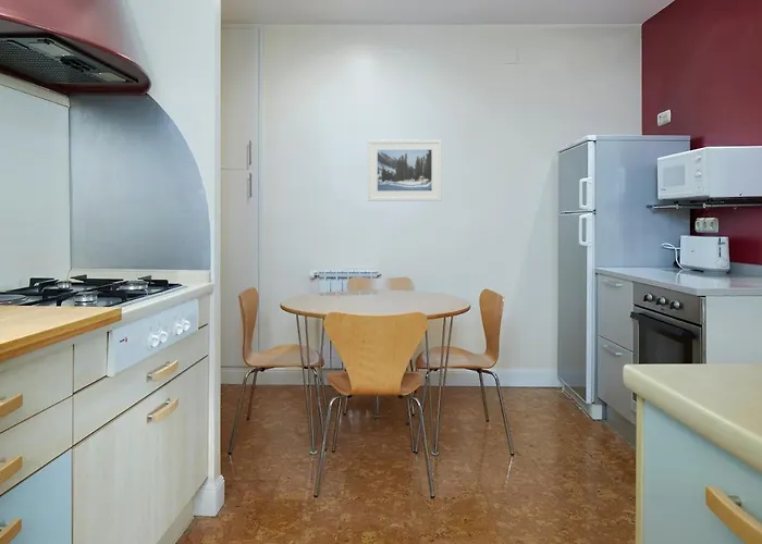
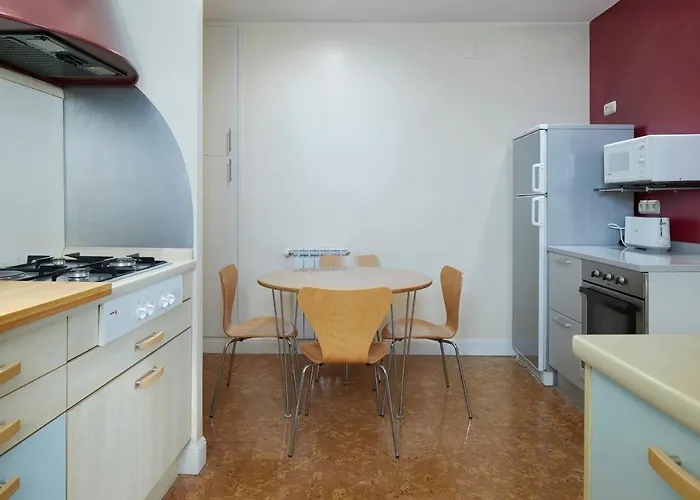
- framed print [367,138,443,202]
